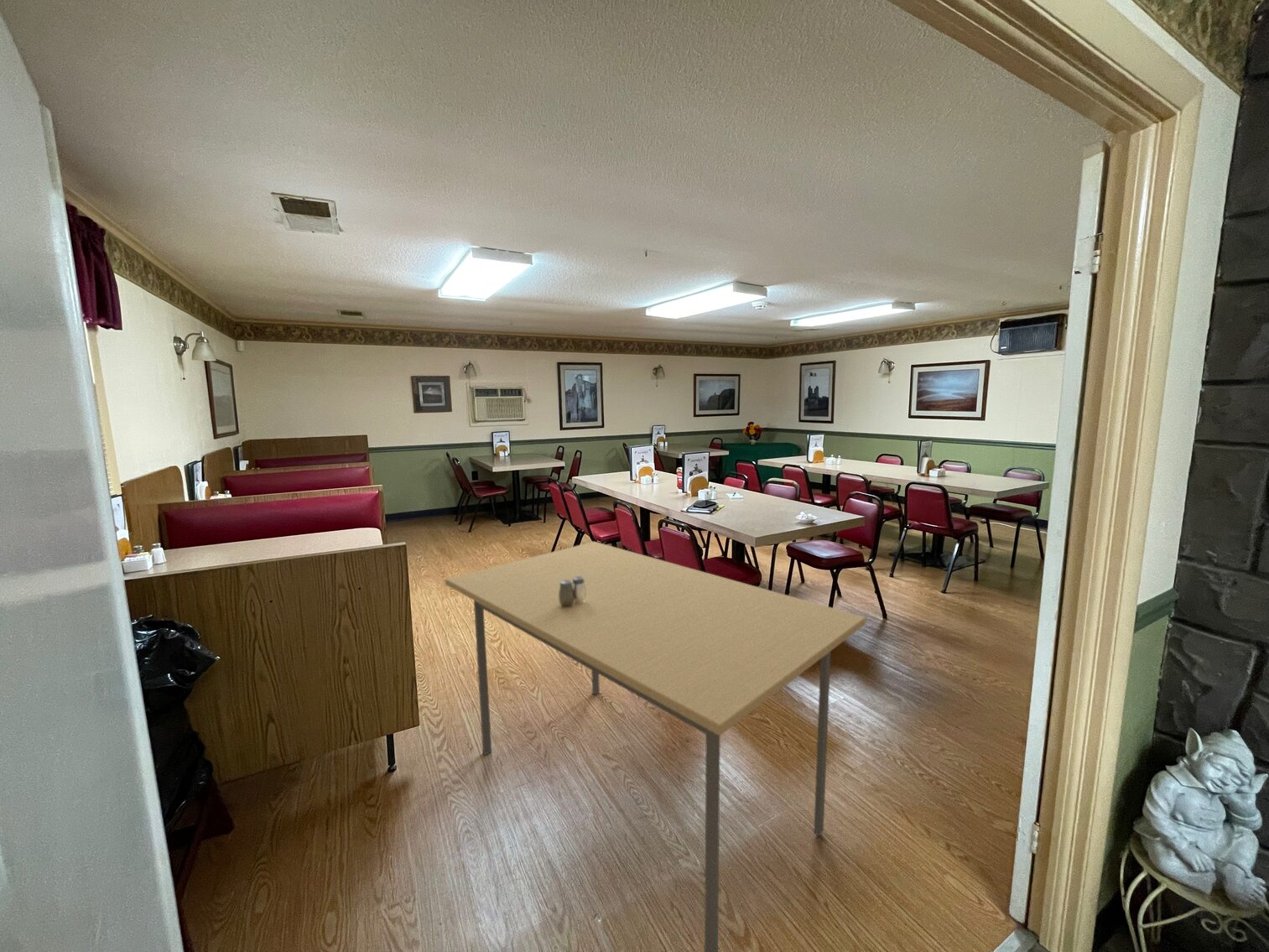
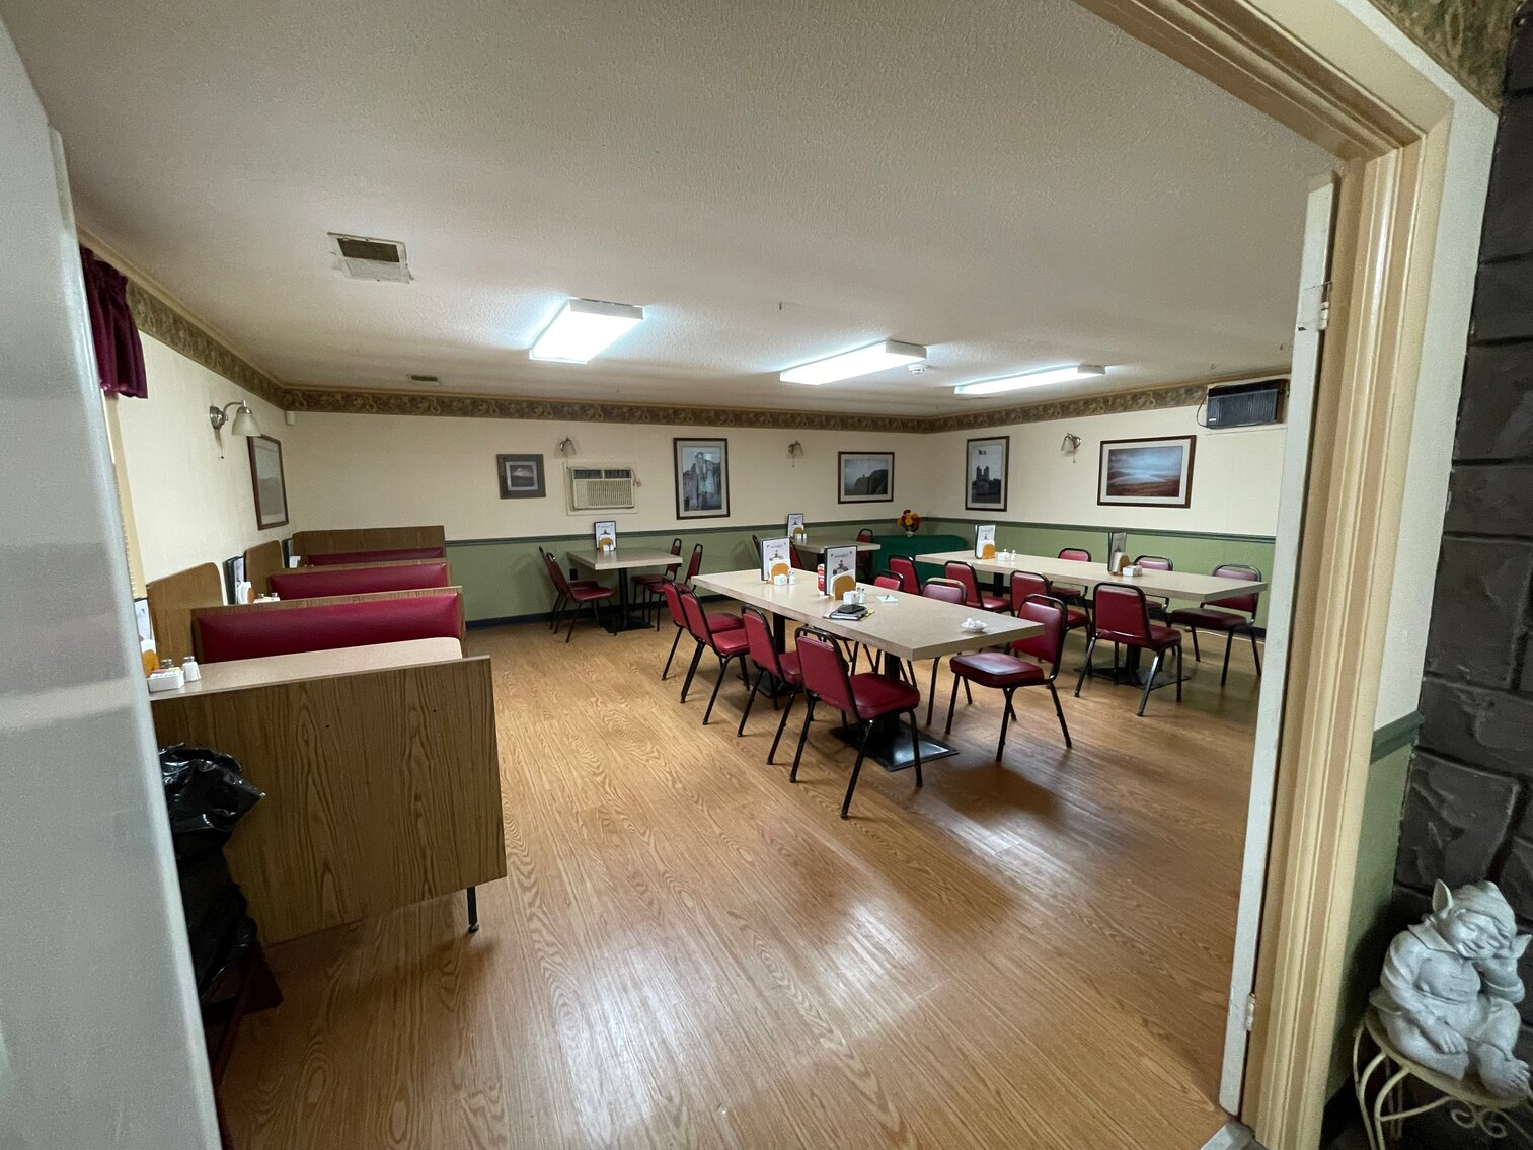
- dining table [445,541,867,952]
- salt and pepper shaker [559,576,586,608]
